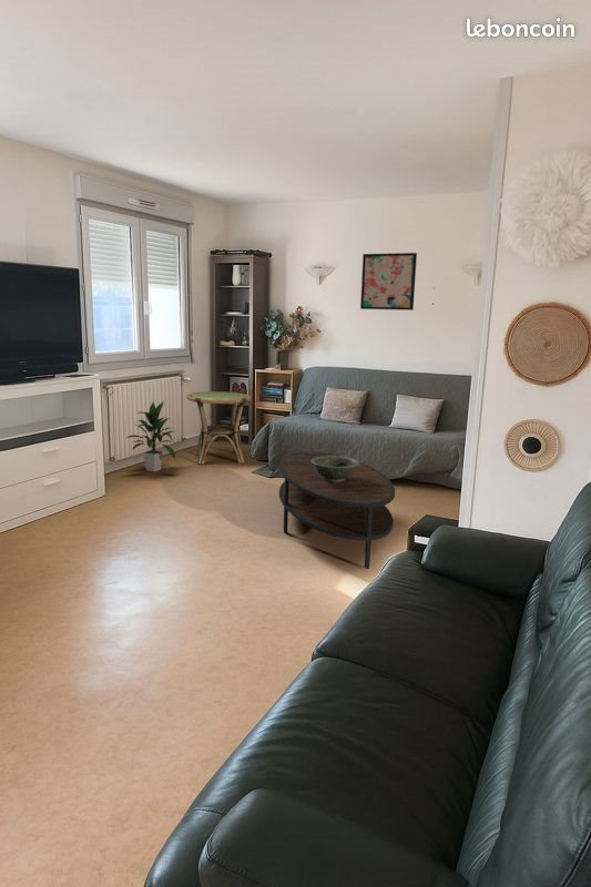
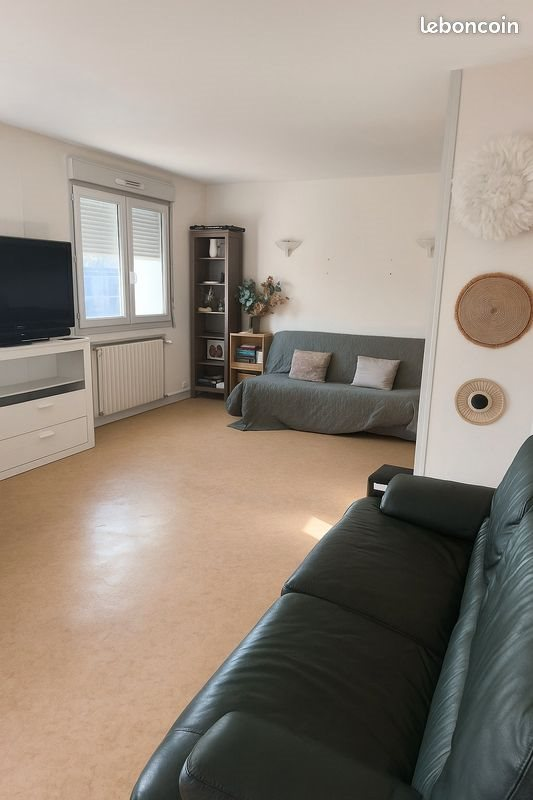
- wall art [359,252,418,312]
- indoor plant [123,399,176,472]
- side table [185,390,252,466]
- decorative bowl [312,455,361,482]
- coffee table [278,450,396,570]
